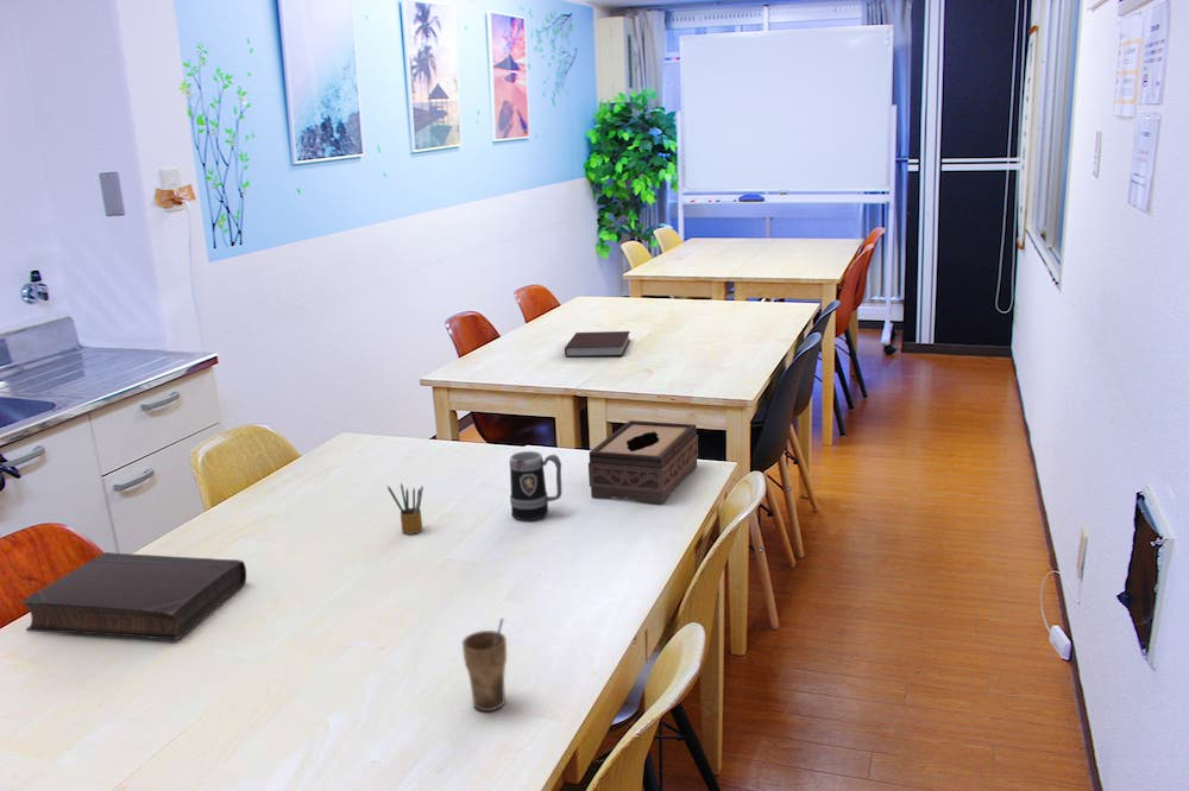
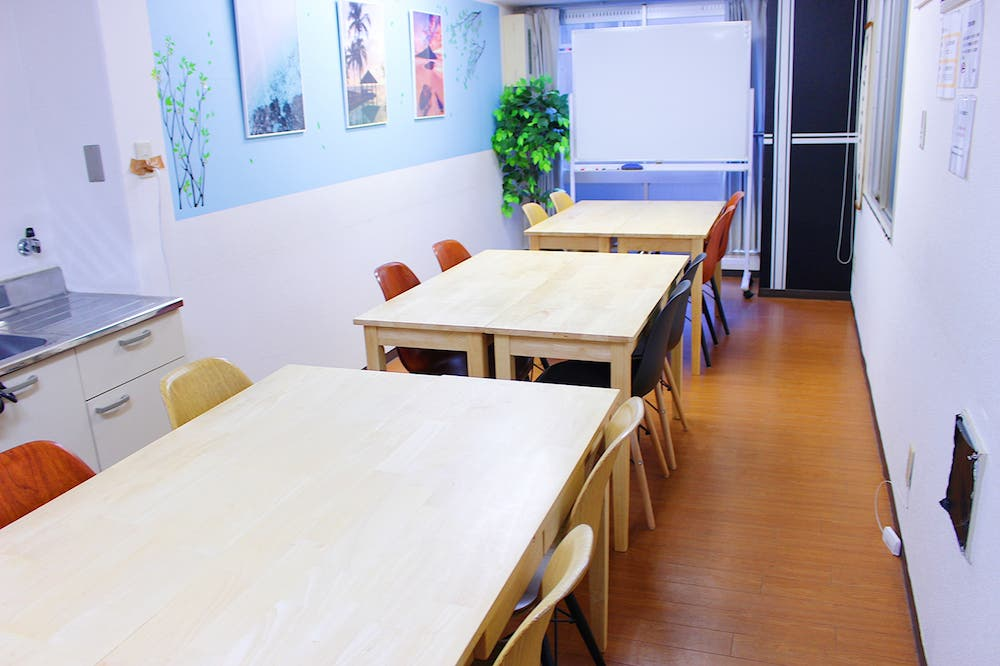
- tissue box [587,419,699,505]
- book [20,551,247,641]
- mug [509,450,562,521]
- notebook [564,330,631,357]
- pencil box [386,482,424,536]
- cup [461,618,508,713]
